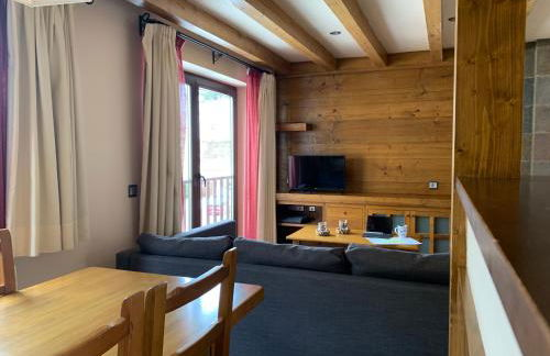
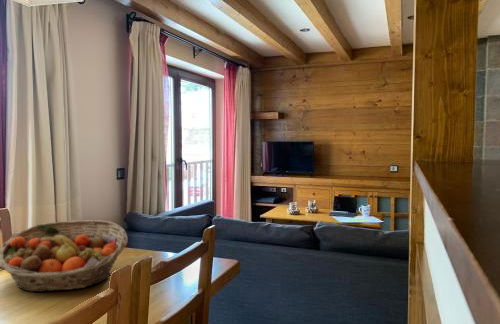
+ fruit basket [0,219,128,293]
